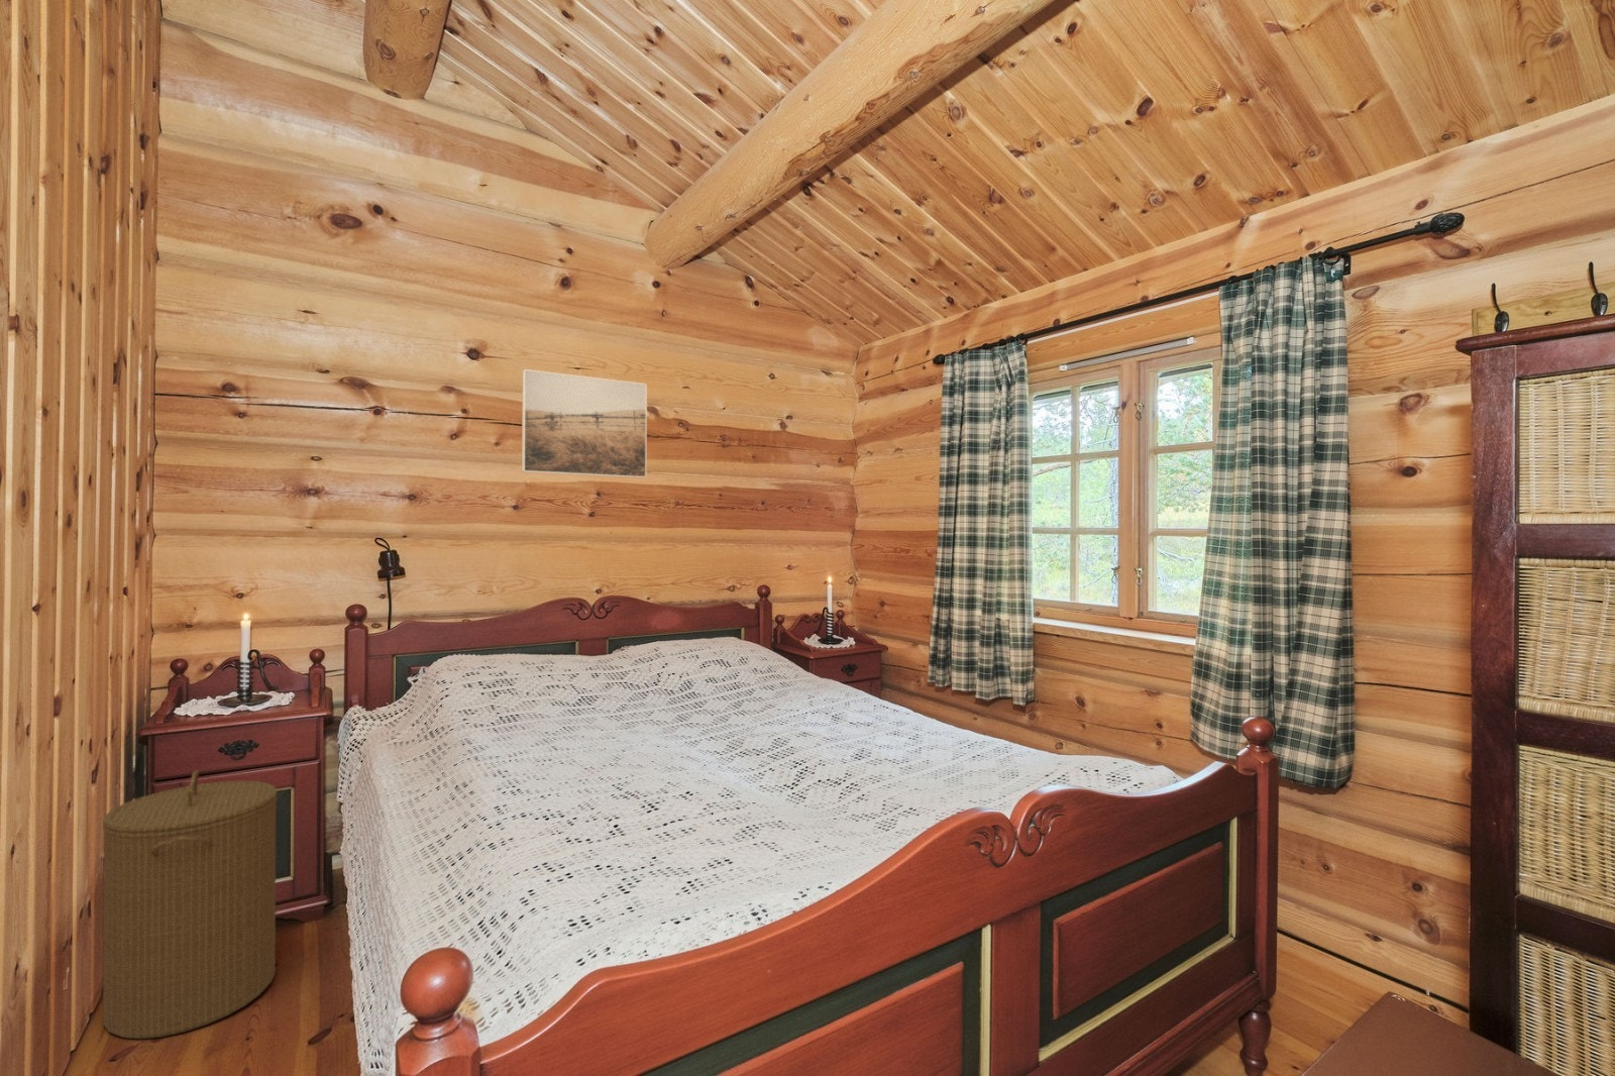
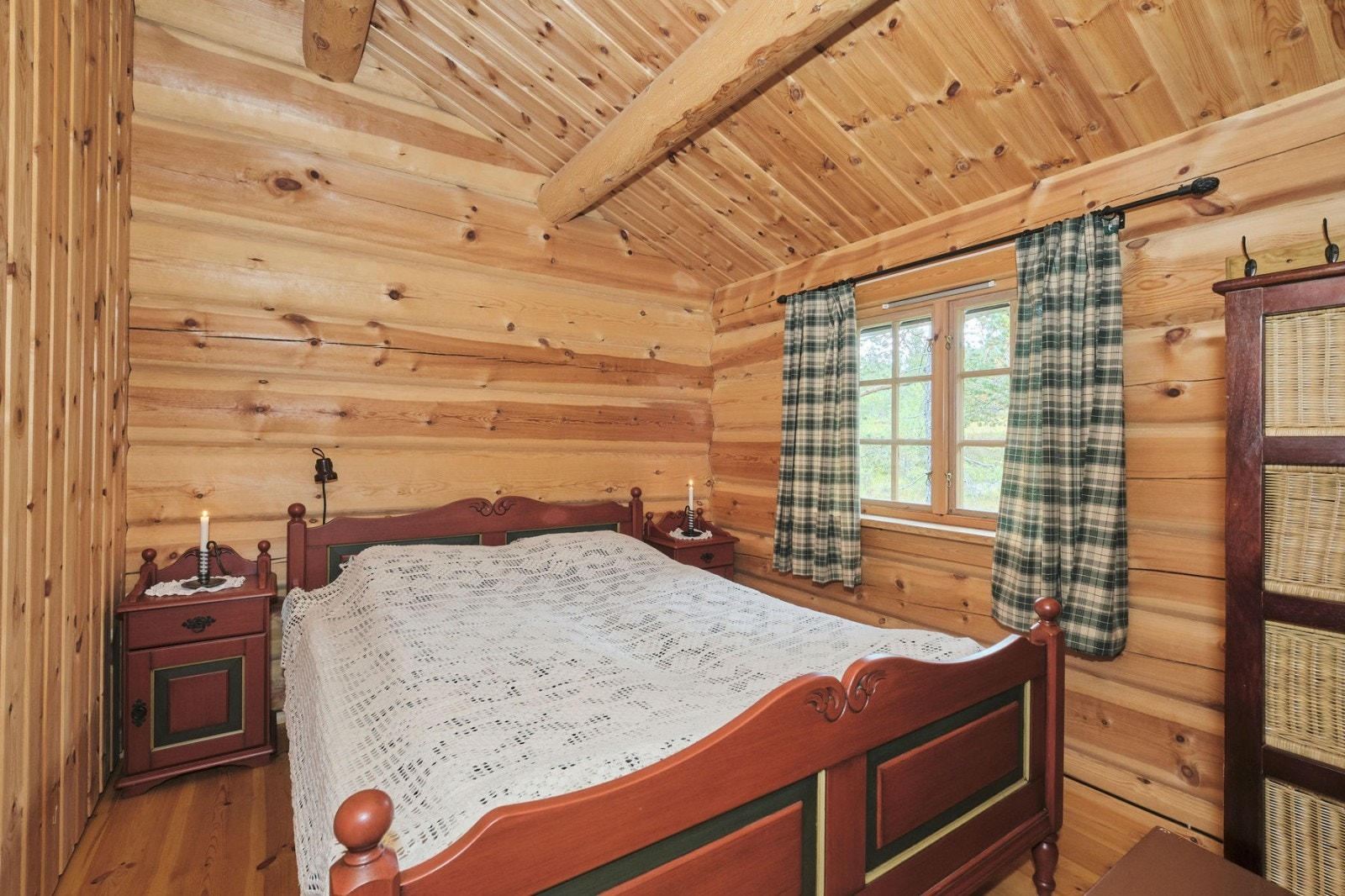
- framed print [521,369,648,479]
- laundry hamper [102,769,279,1040]
